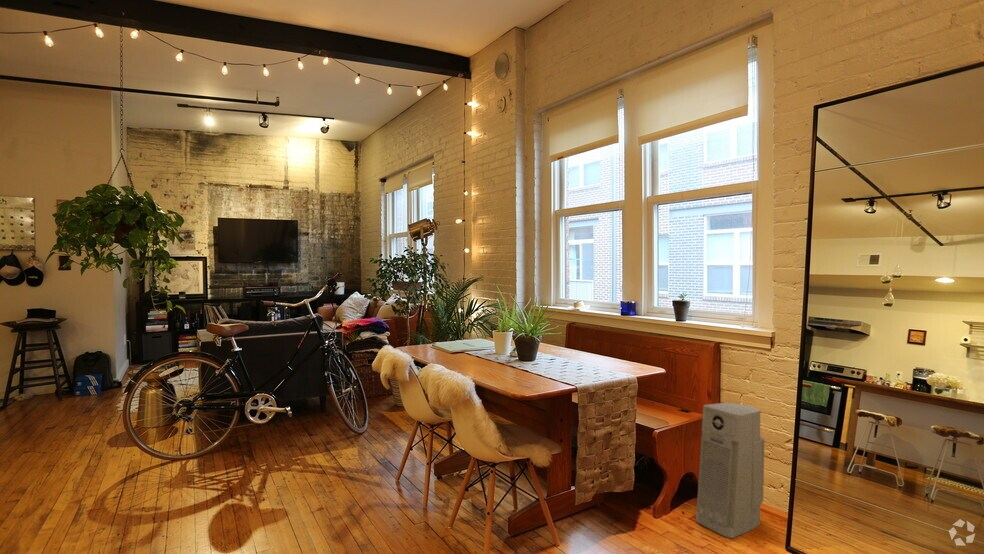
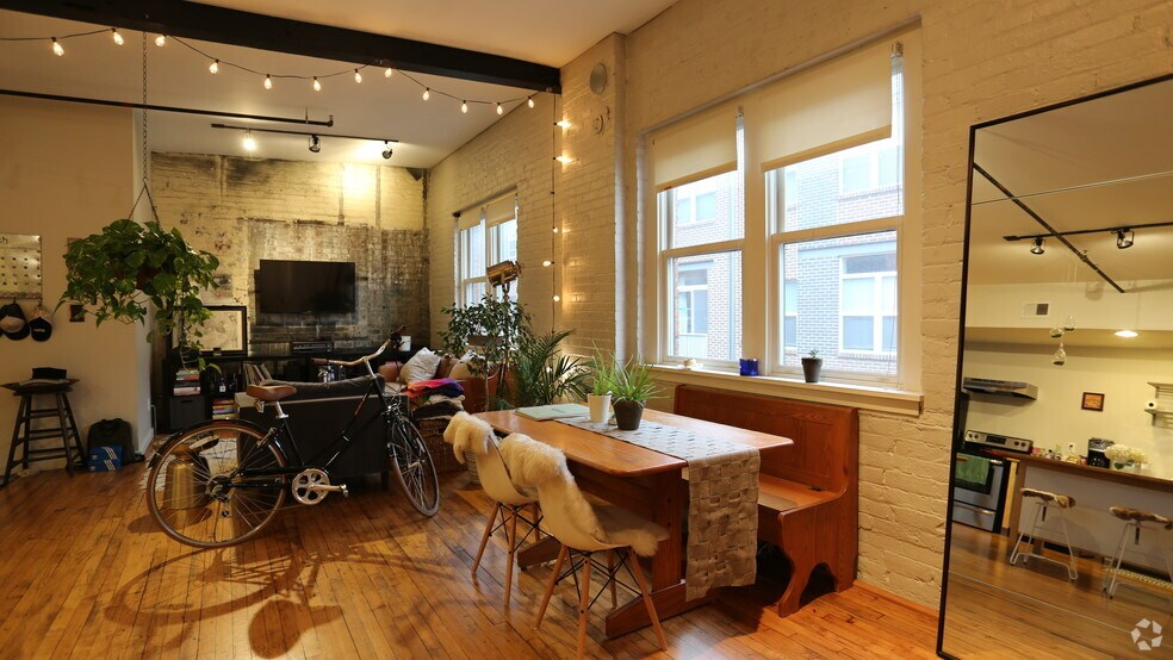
- air purifier [695,402,765,539]
